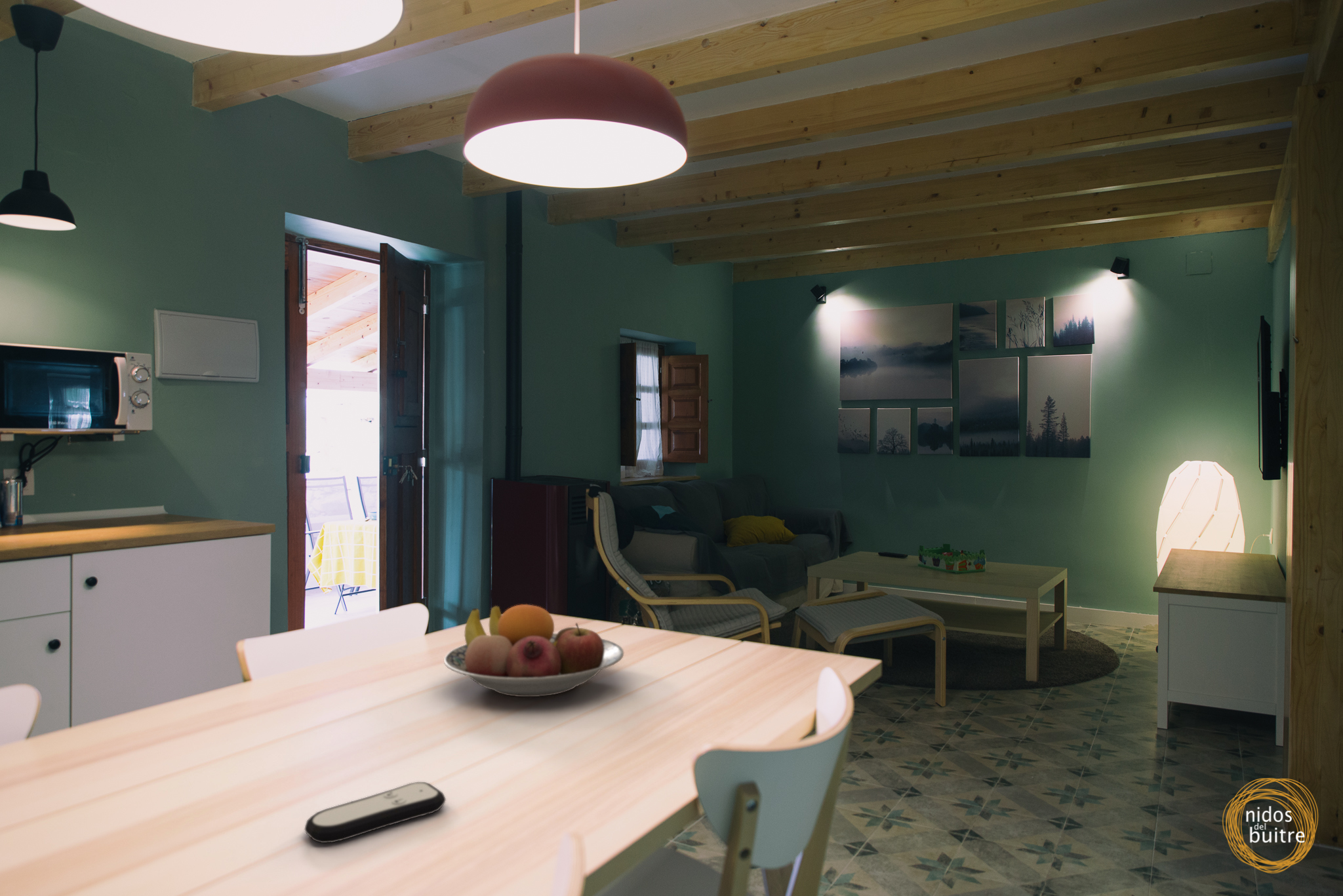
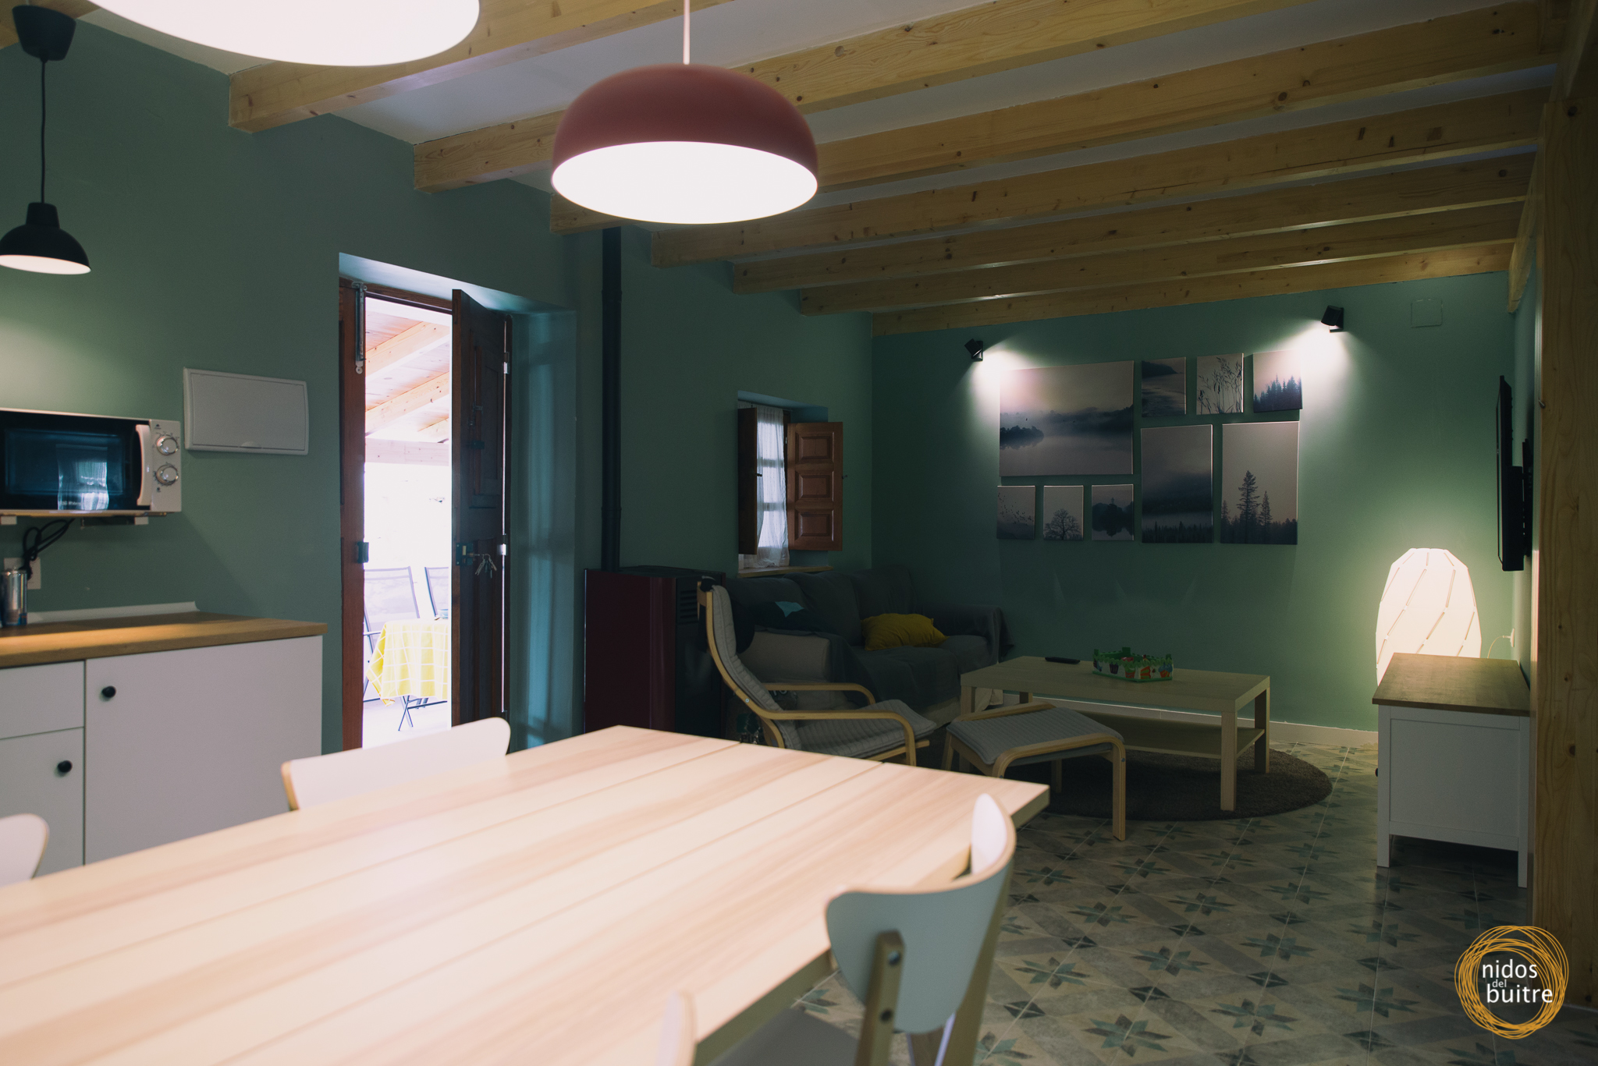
- fruit bowl [443,604,624,697]
- remote control [304,781,447,844]
